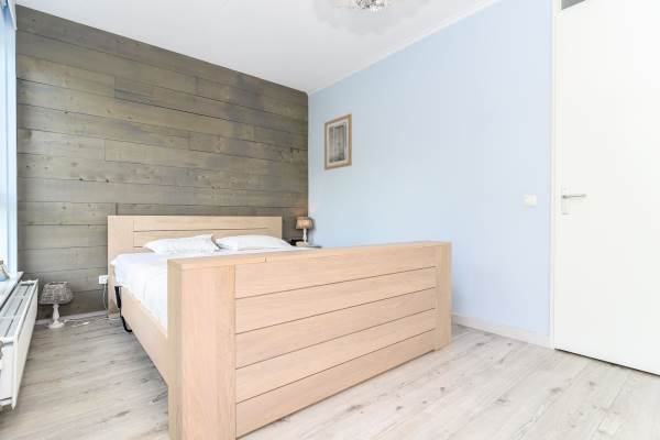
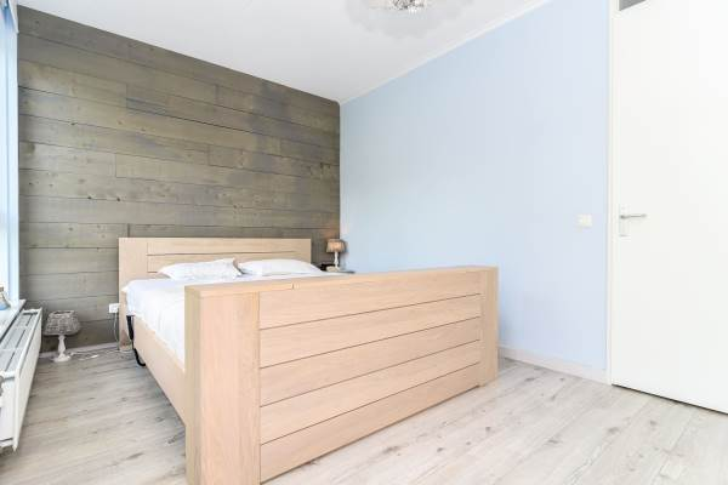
- wall art [323,112,353,172]
